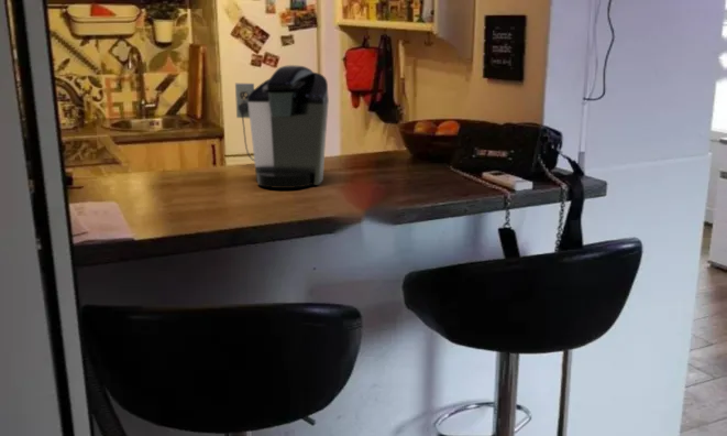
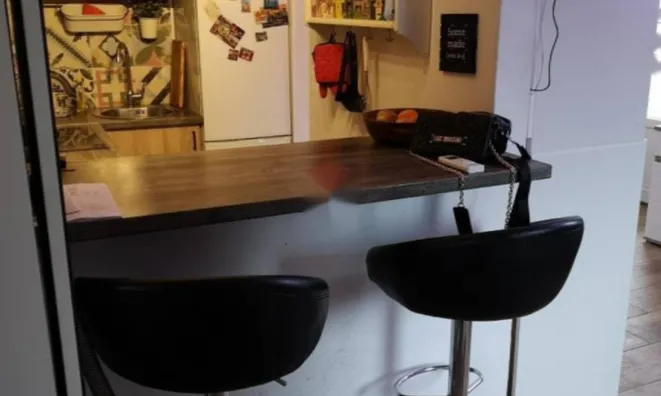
- coffee maker [234,64,330,189]
